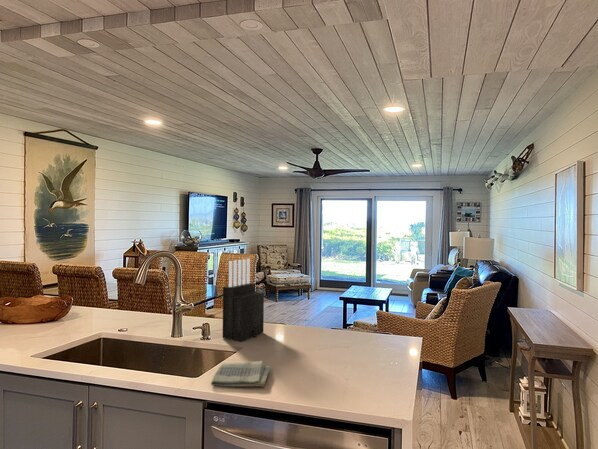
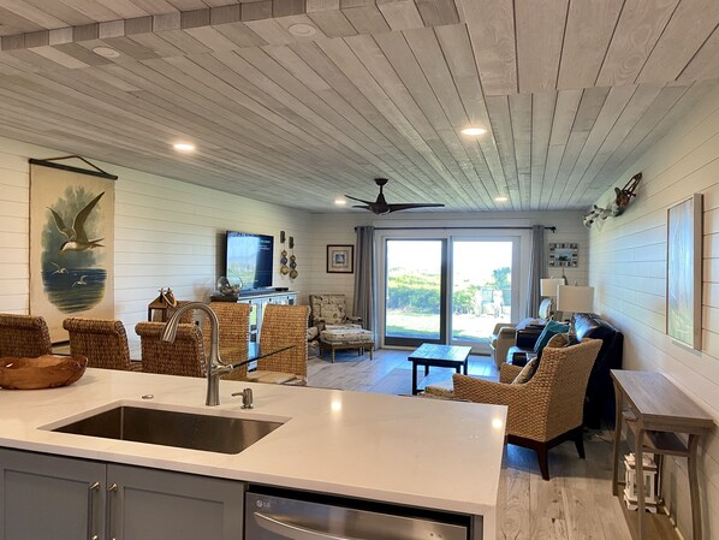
- knife block [222,258,265,342]
- dish towel [210,360,271,388]
